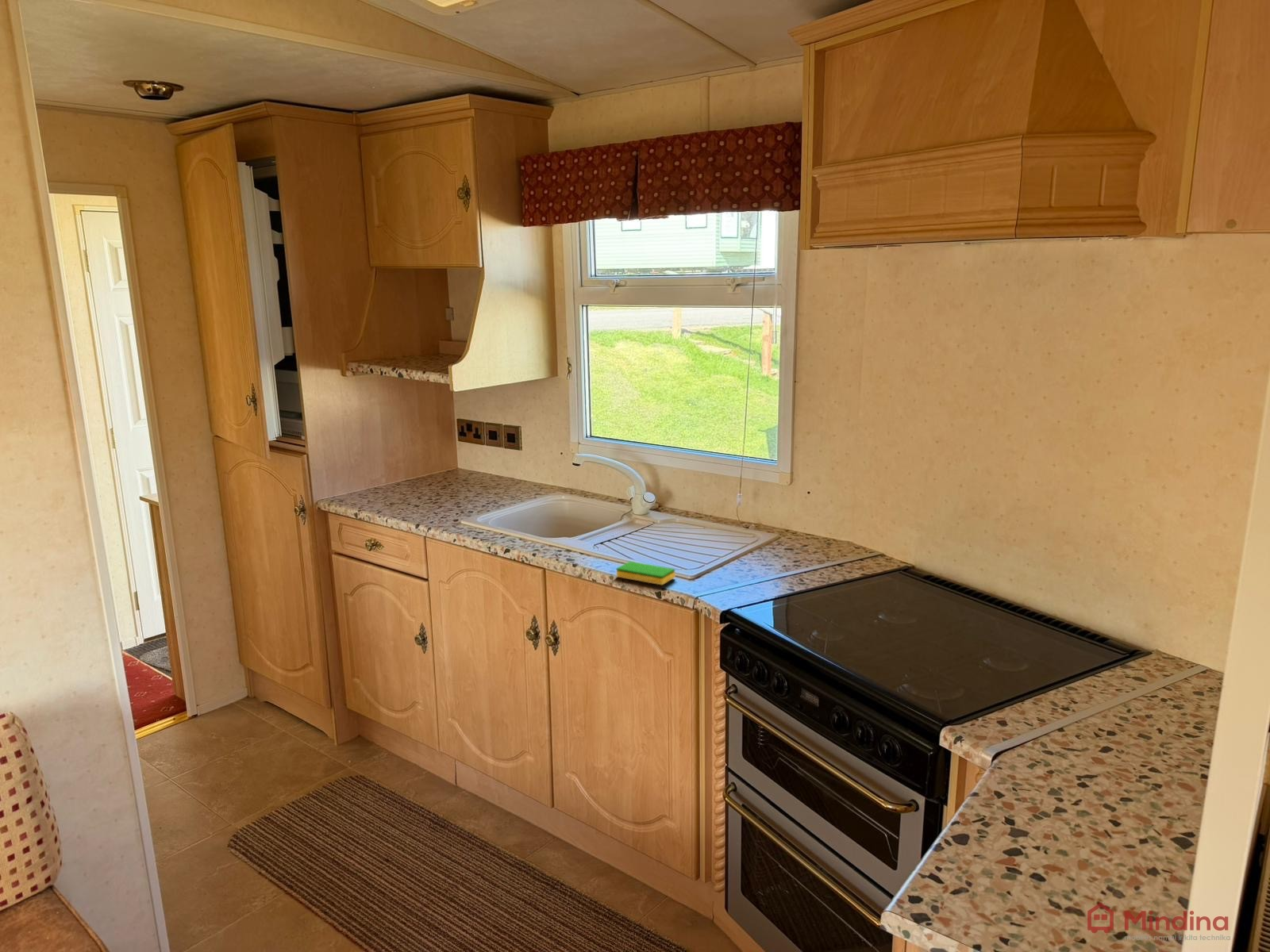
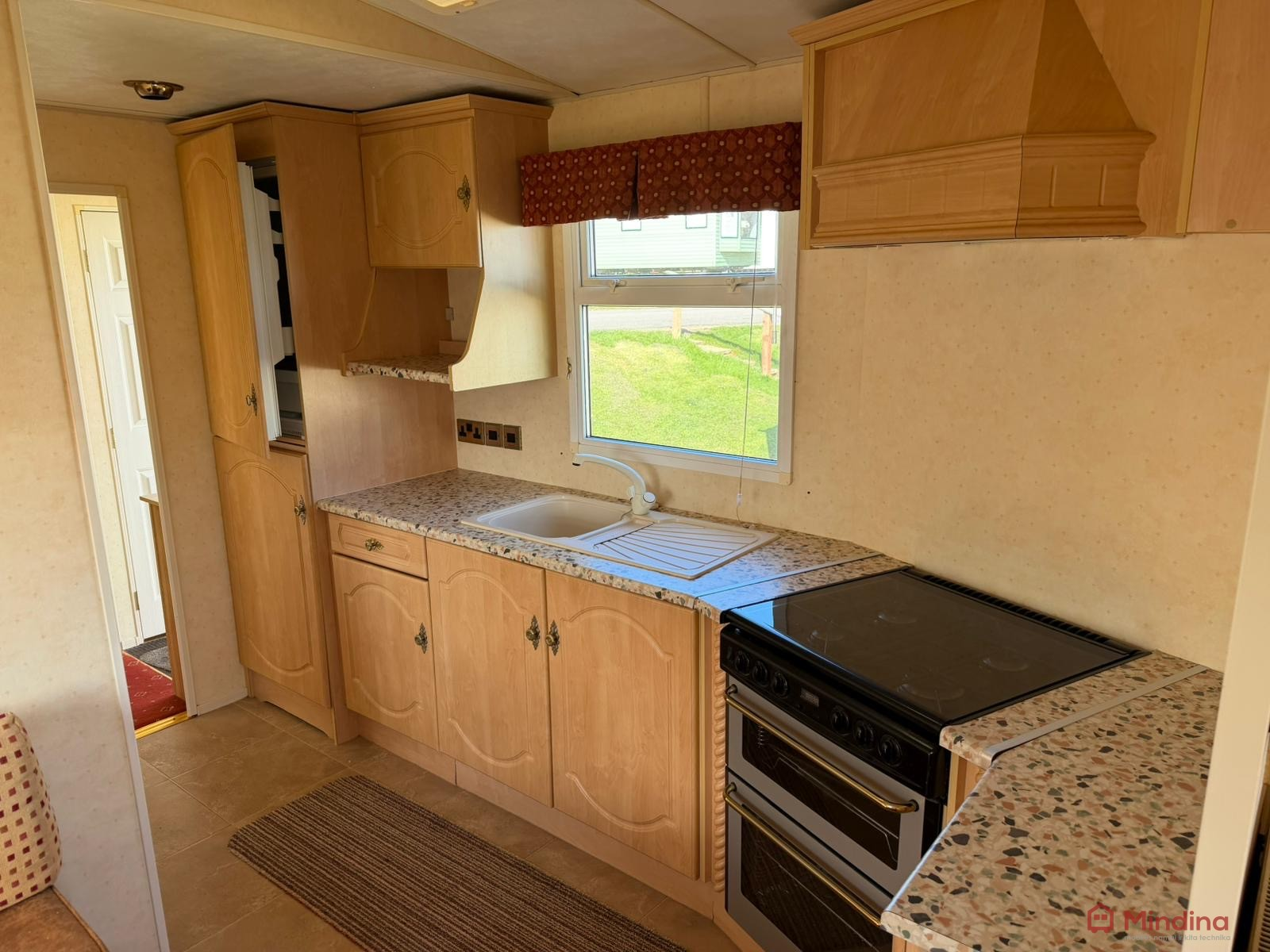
- dish sponge [616,561,675,585]
